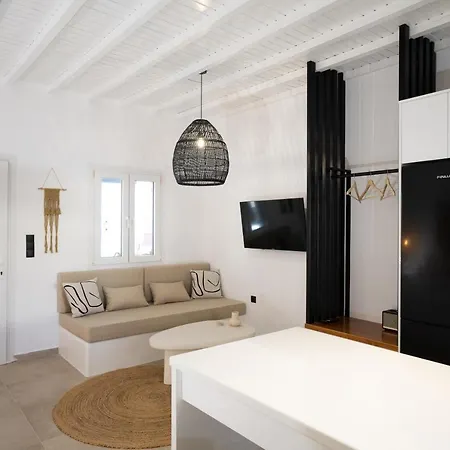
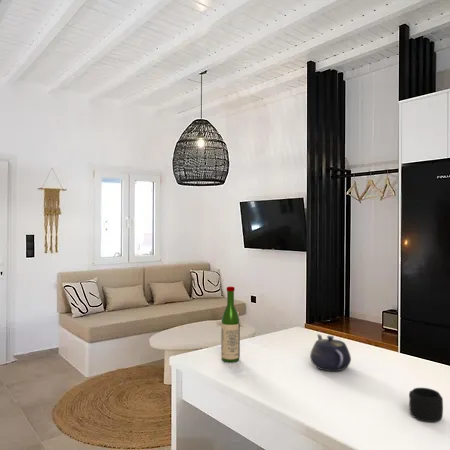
+ mug [408,387,444,423]
+ teapot [309,333,352,372]
+ wine bottle [220,285,241,363]
